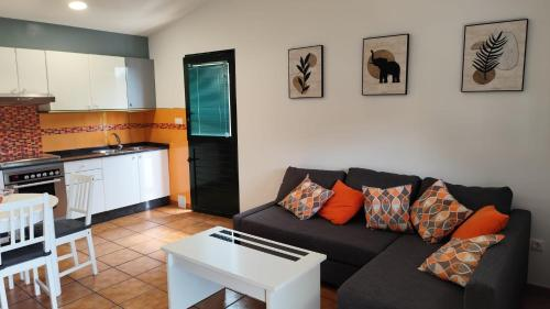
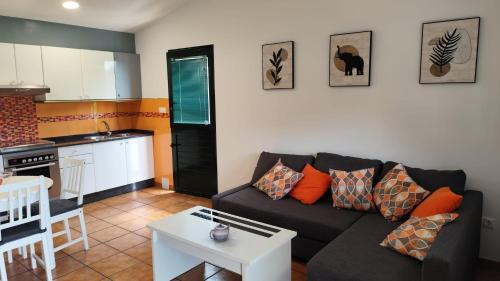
+ teapot [209,223,231,242]
